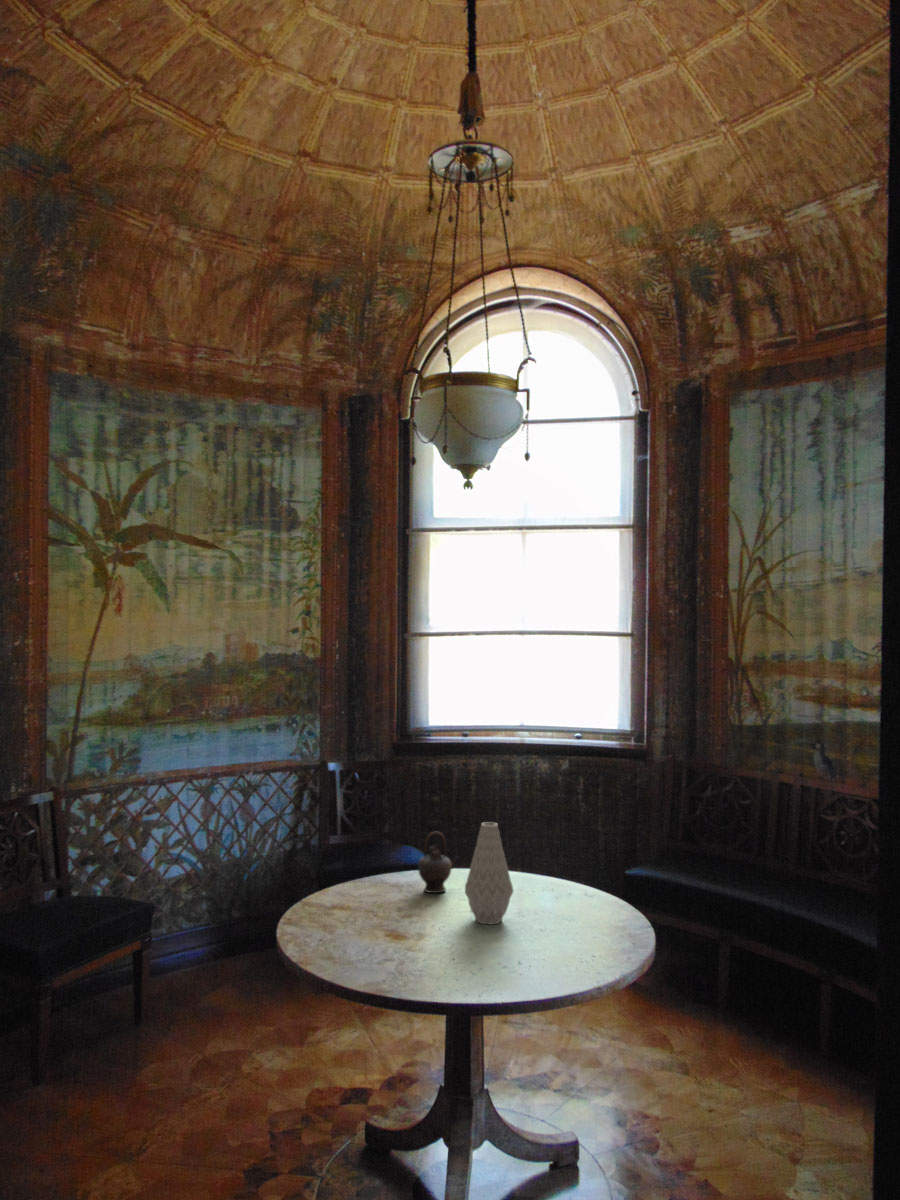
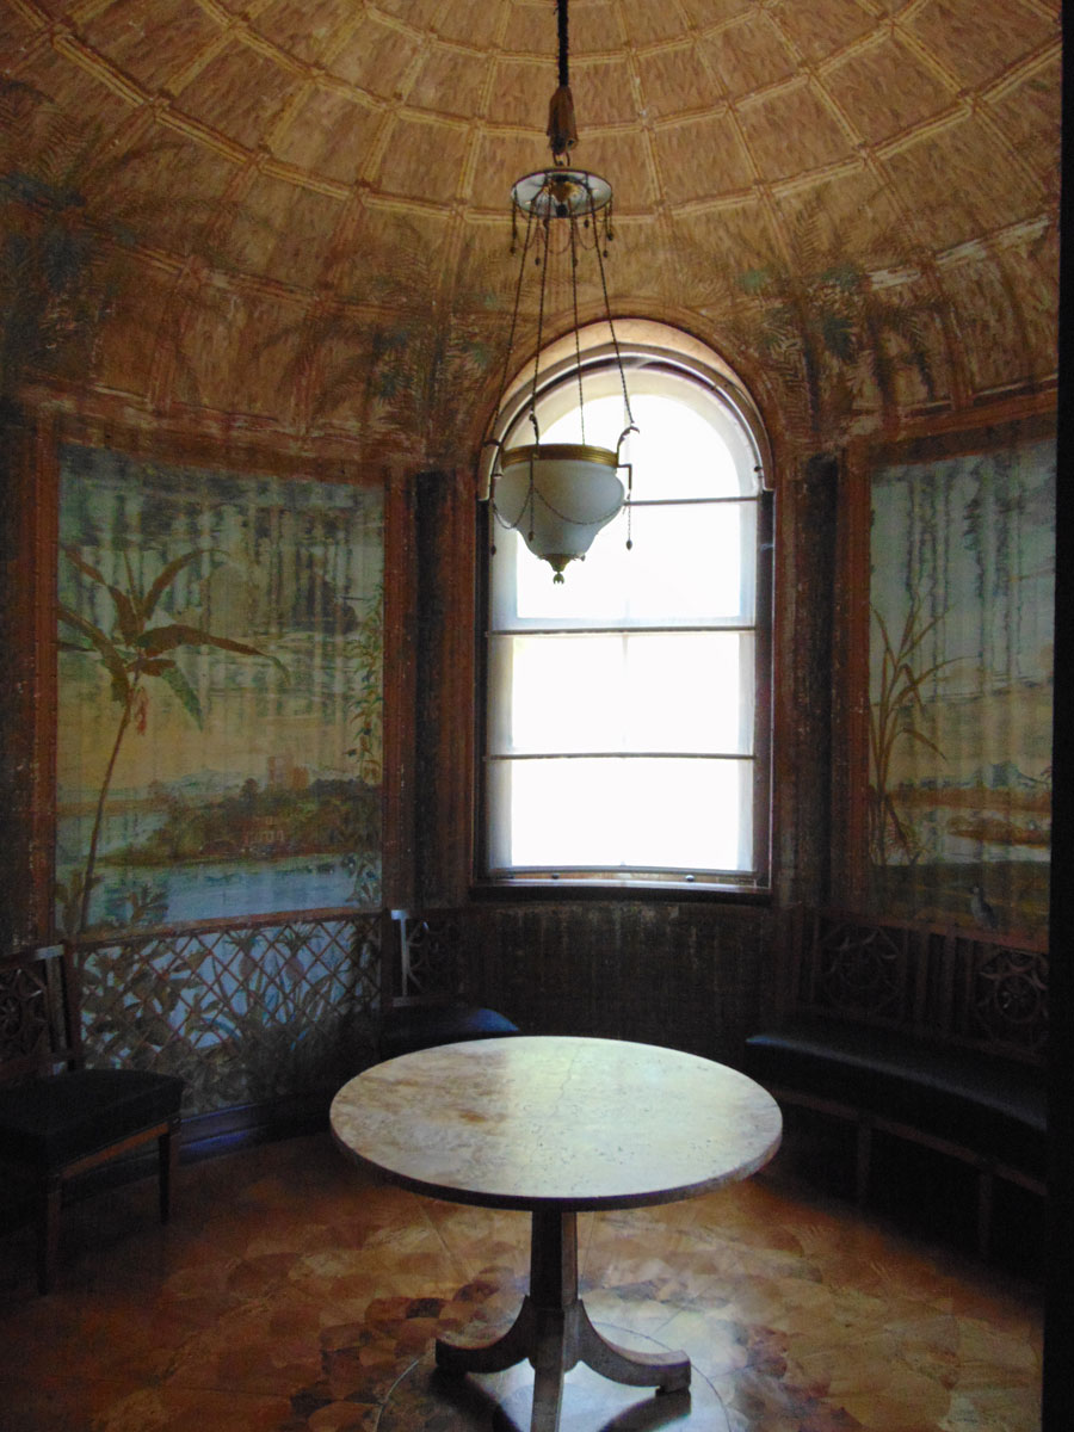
- teapot [417,831,460,894]
- vase [464,821,514,925]
